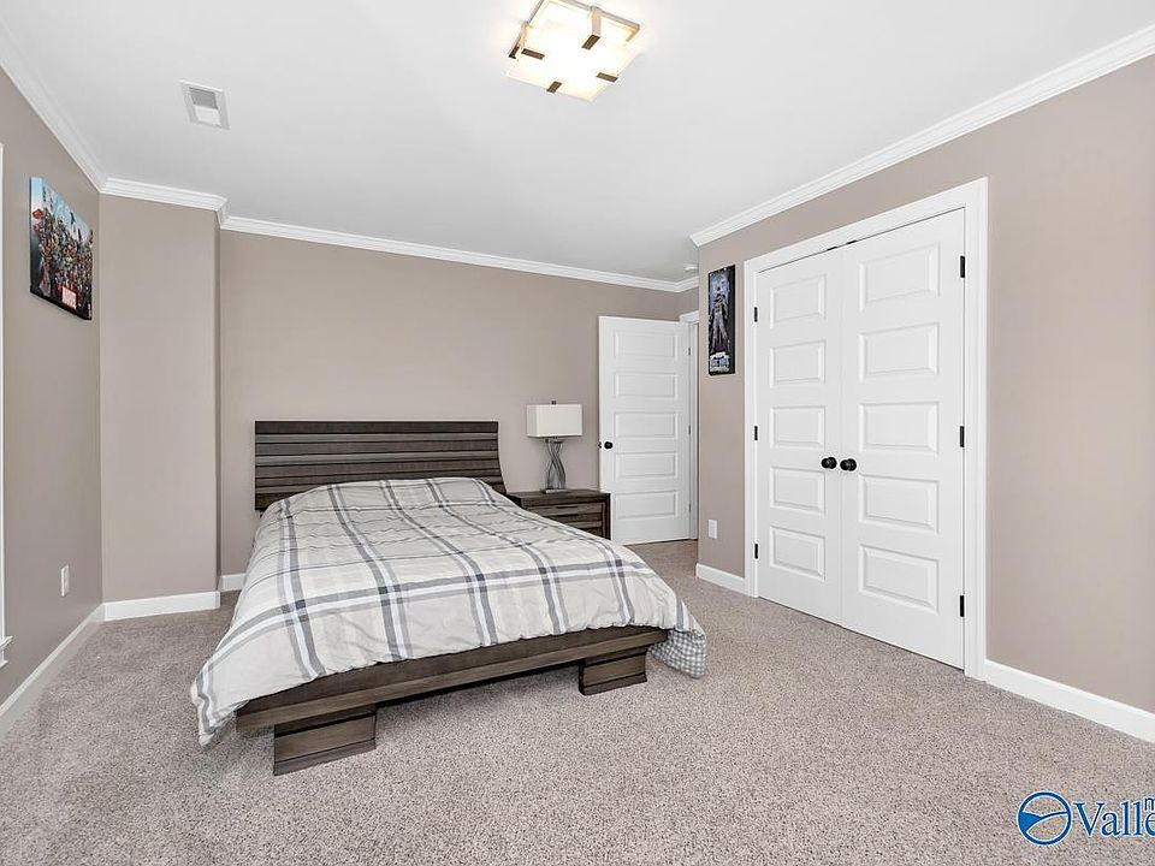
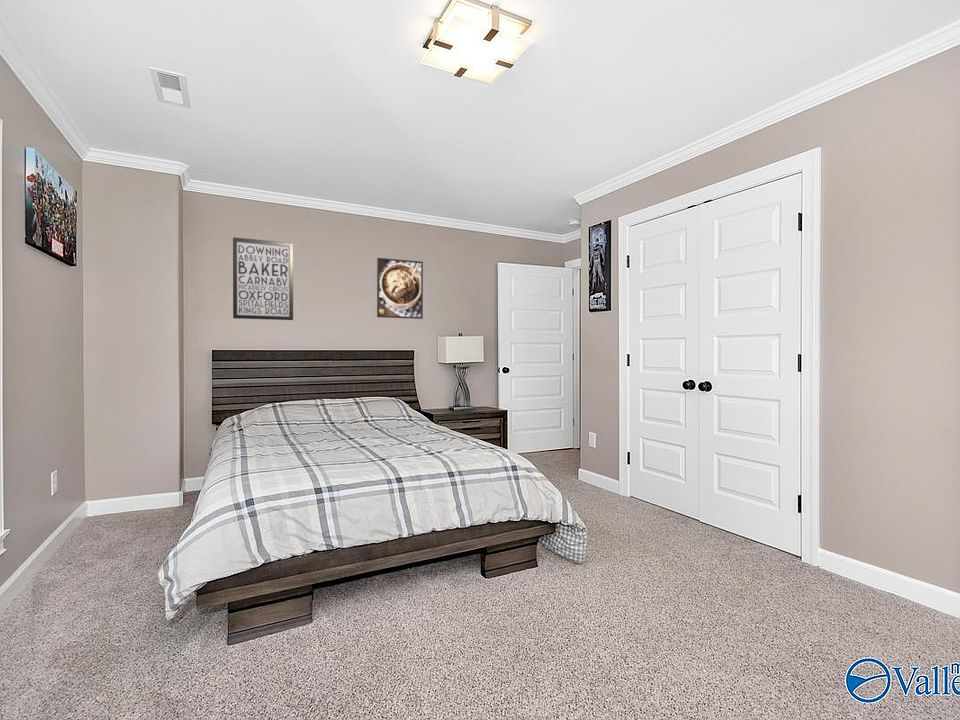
+ wall art [232,236,294,321]
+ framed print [376,257,424,320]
